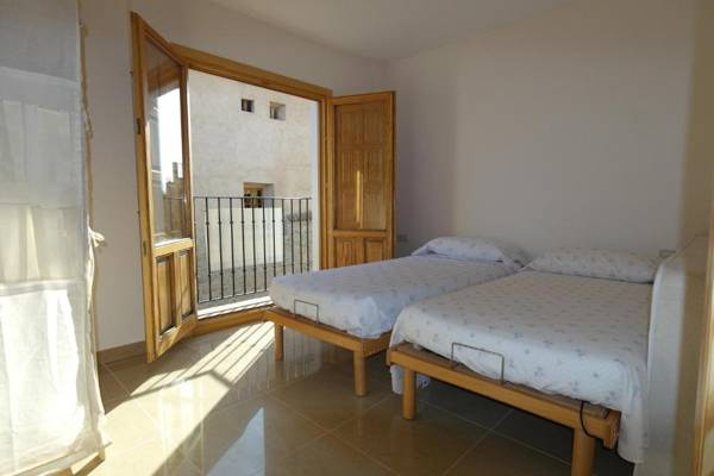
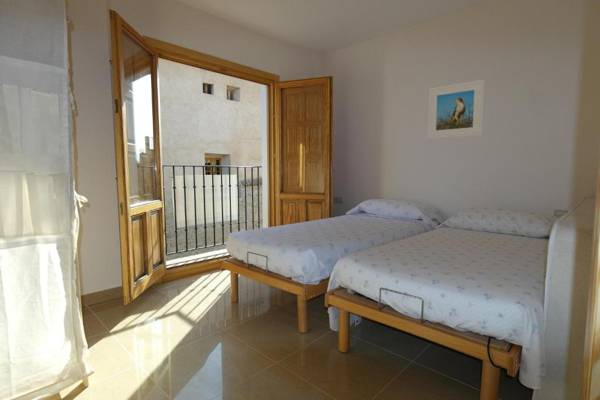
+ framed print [427,79,485,140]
